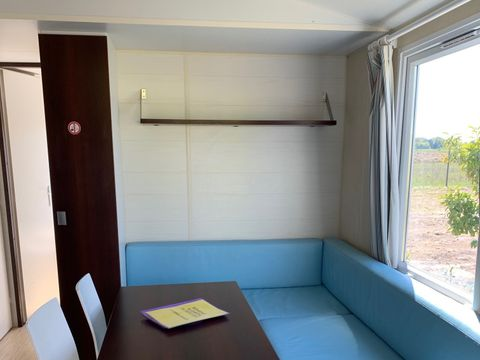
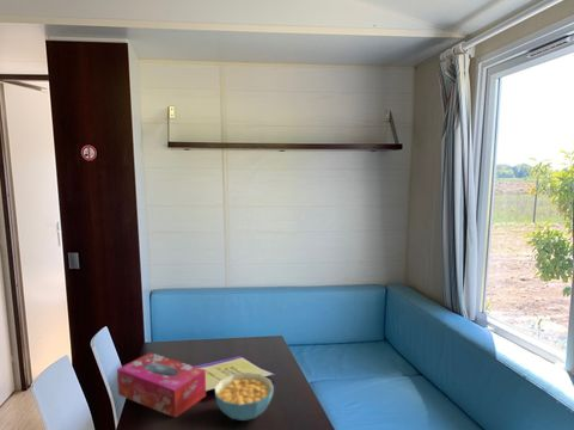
+ tissue box [116,351,207,419]
+ cereal bowl [213,371,275,422]
